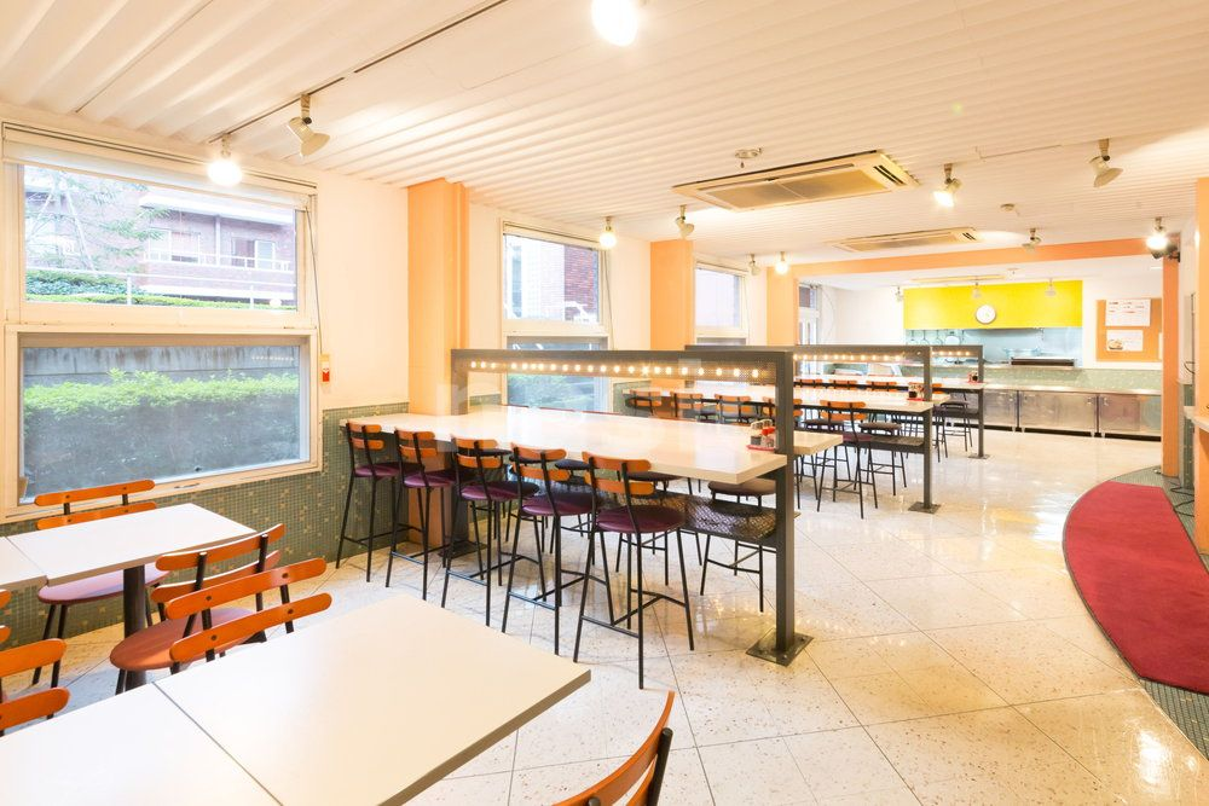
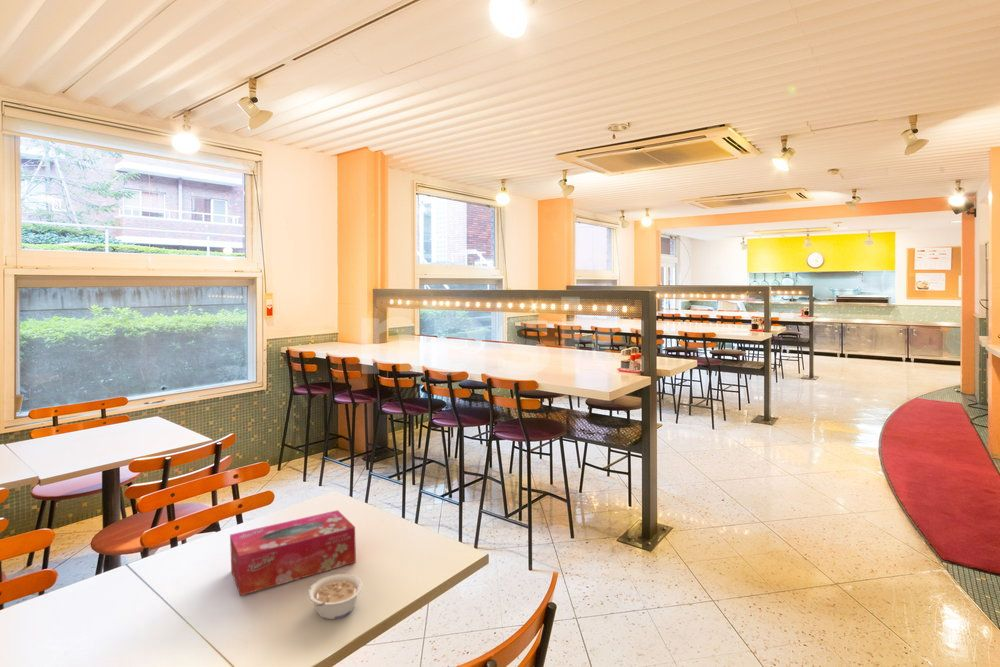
+ tissue box [229,509,357,597]
+ legume [307,573,363,620]
